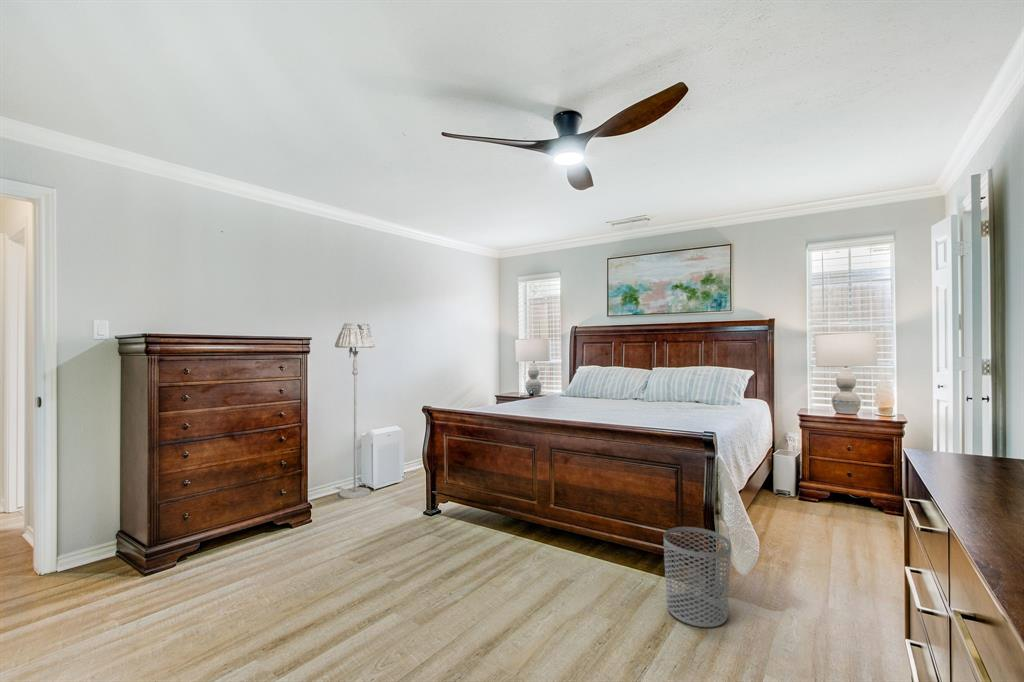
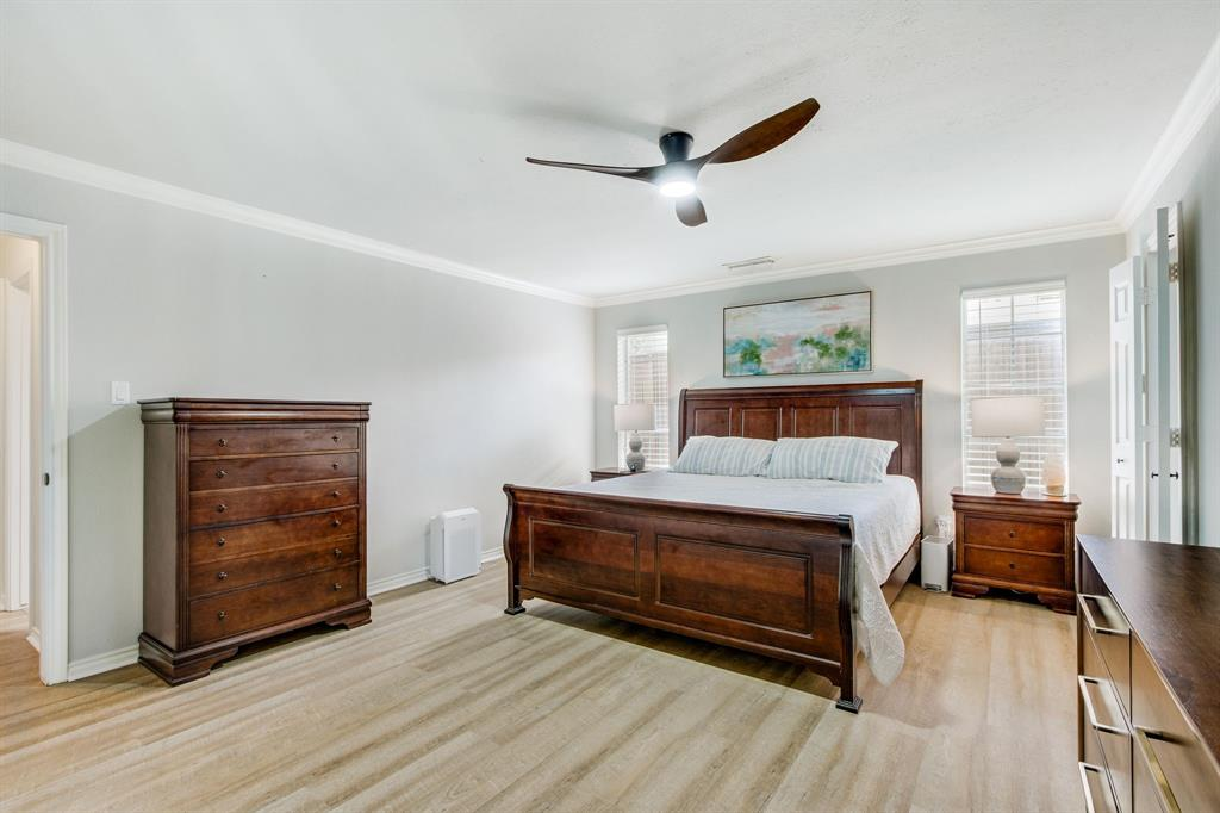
- floor lamp [334,322,376,499]
- waste bin [663,526,732,628]
